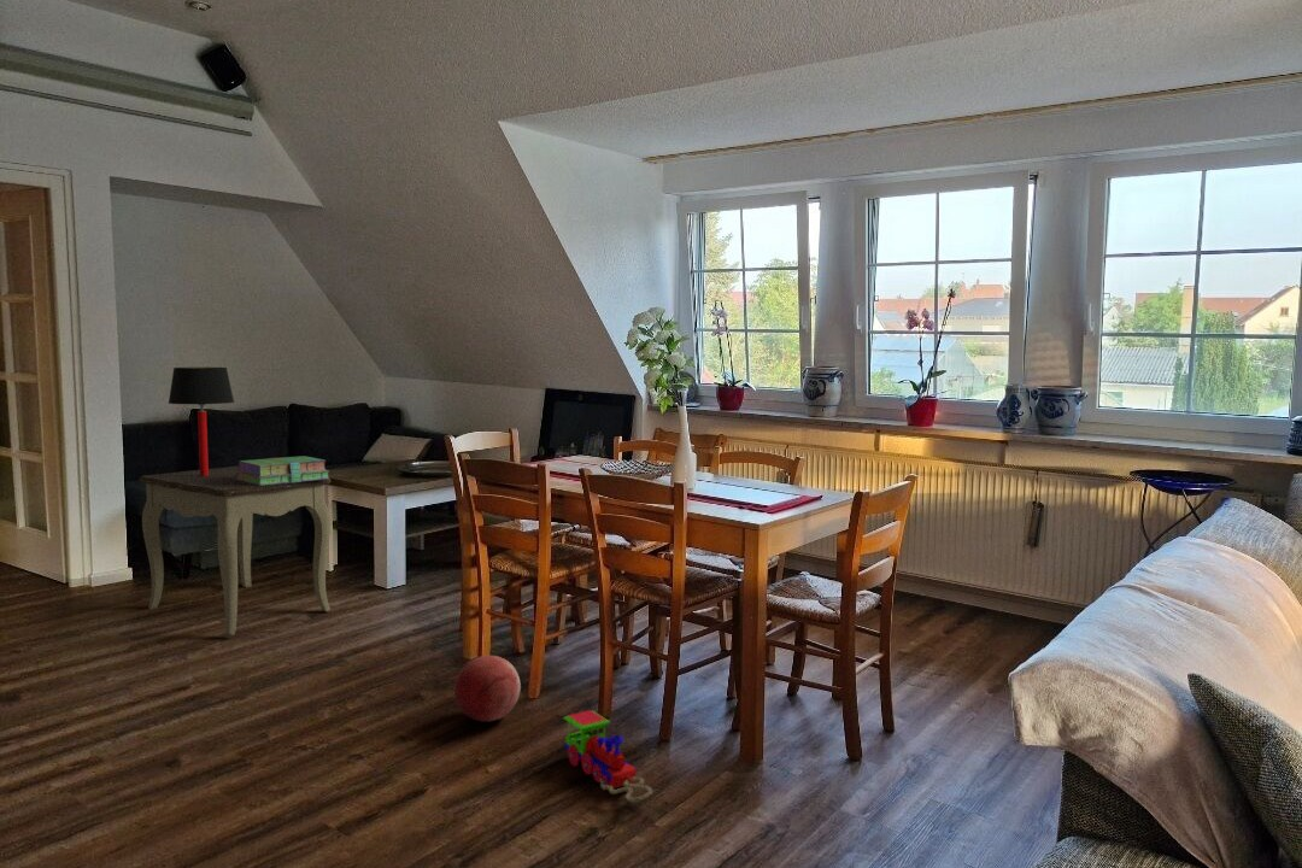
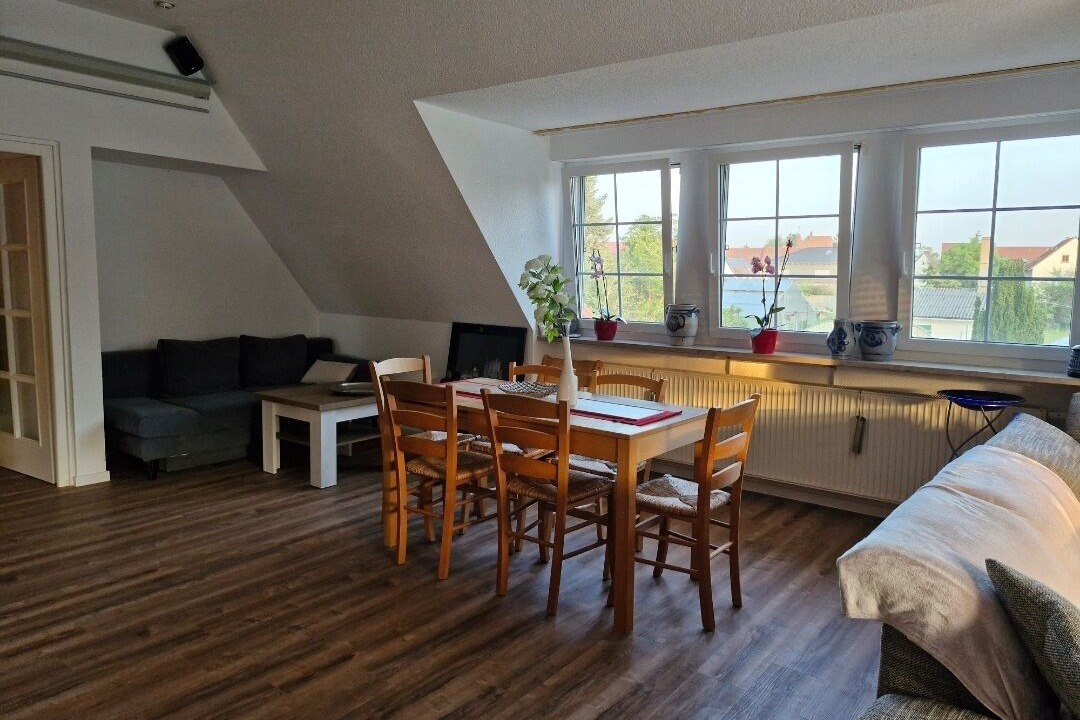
- table lamp [168,366,235,476]
- side table [137,465,332,637]
- stack of books [236,454,330,486]
- ball [453,655,522,723]
- toy train [562,709,653,803]
